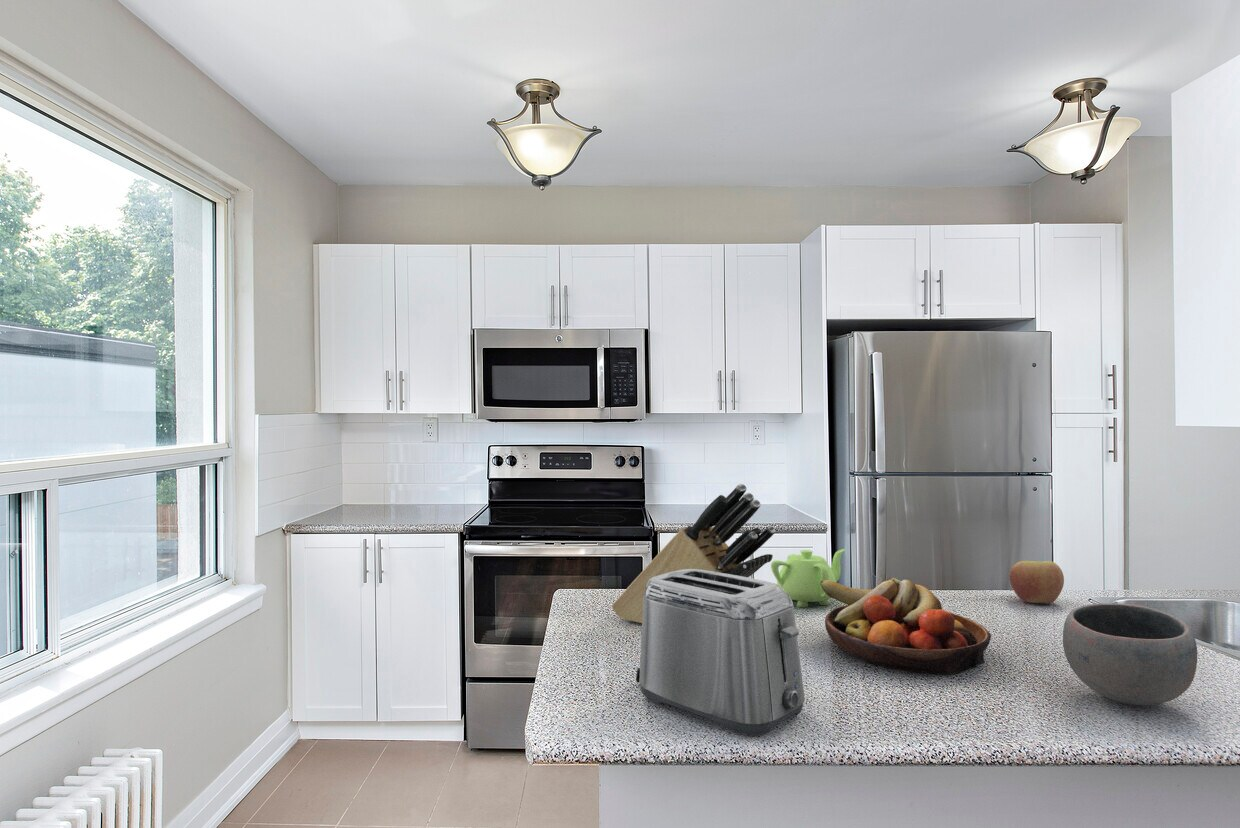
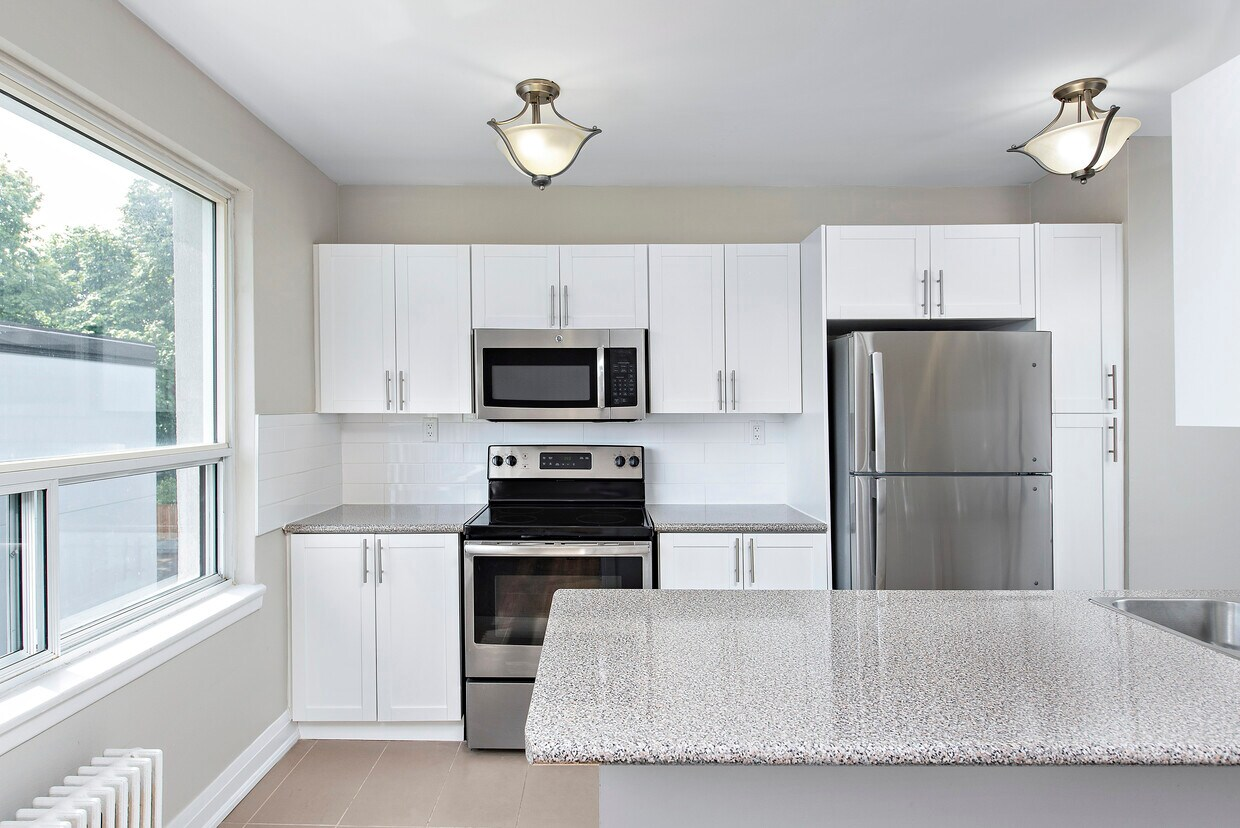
- bowl [1062,602,1198,706]
- fruit bowl [820,576,992,675]
- teapot [770,548,846,608]
- knife block [611,483,776,624]
- toaster [635,569,806,738]
- apple [1009,560,1065,605]
